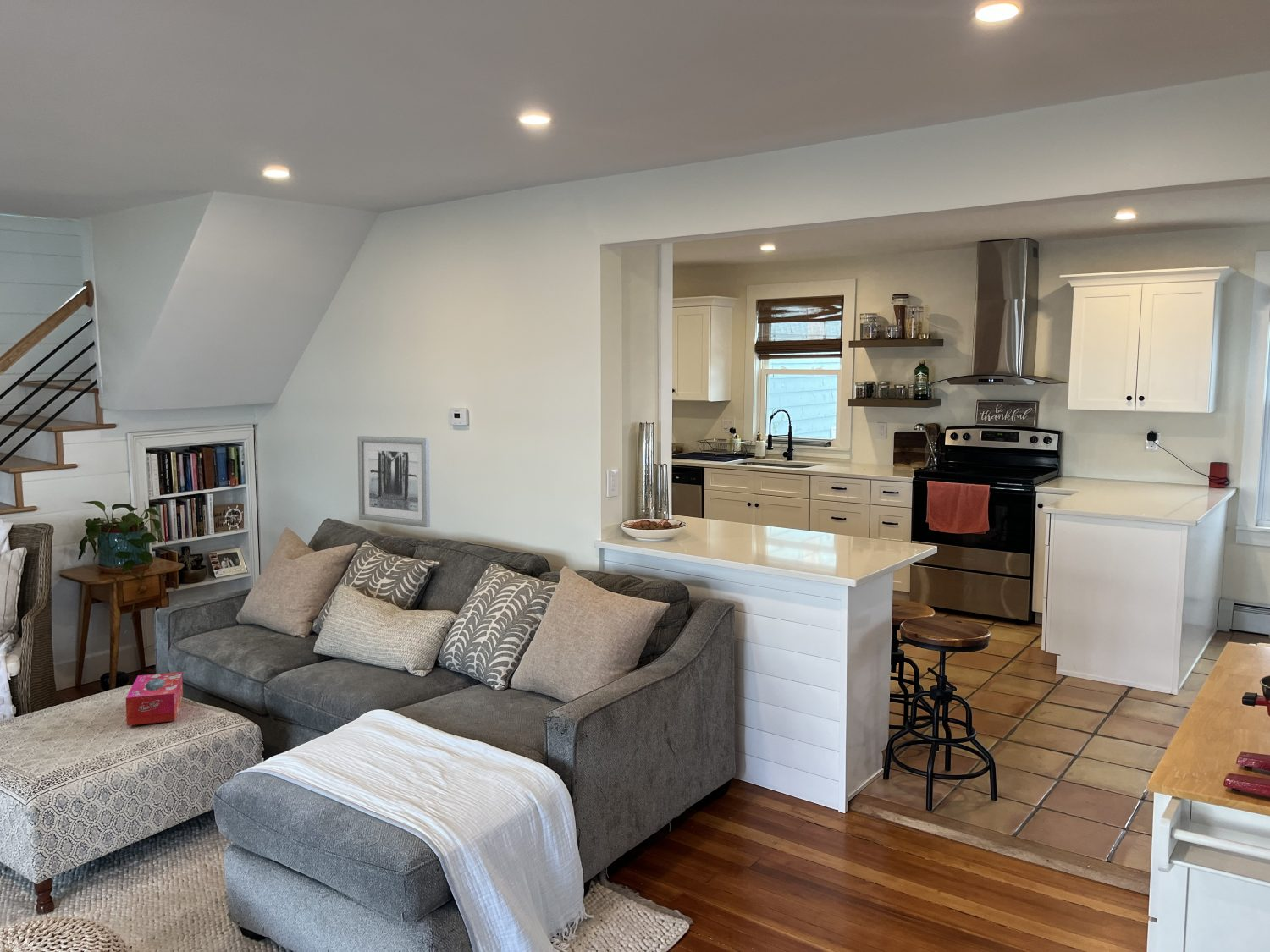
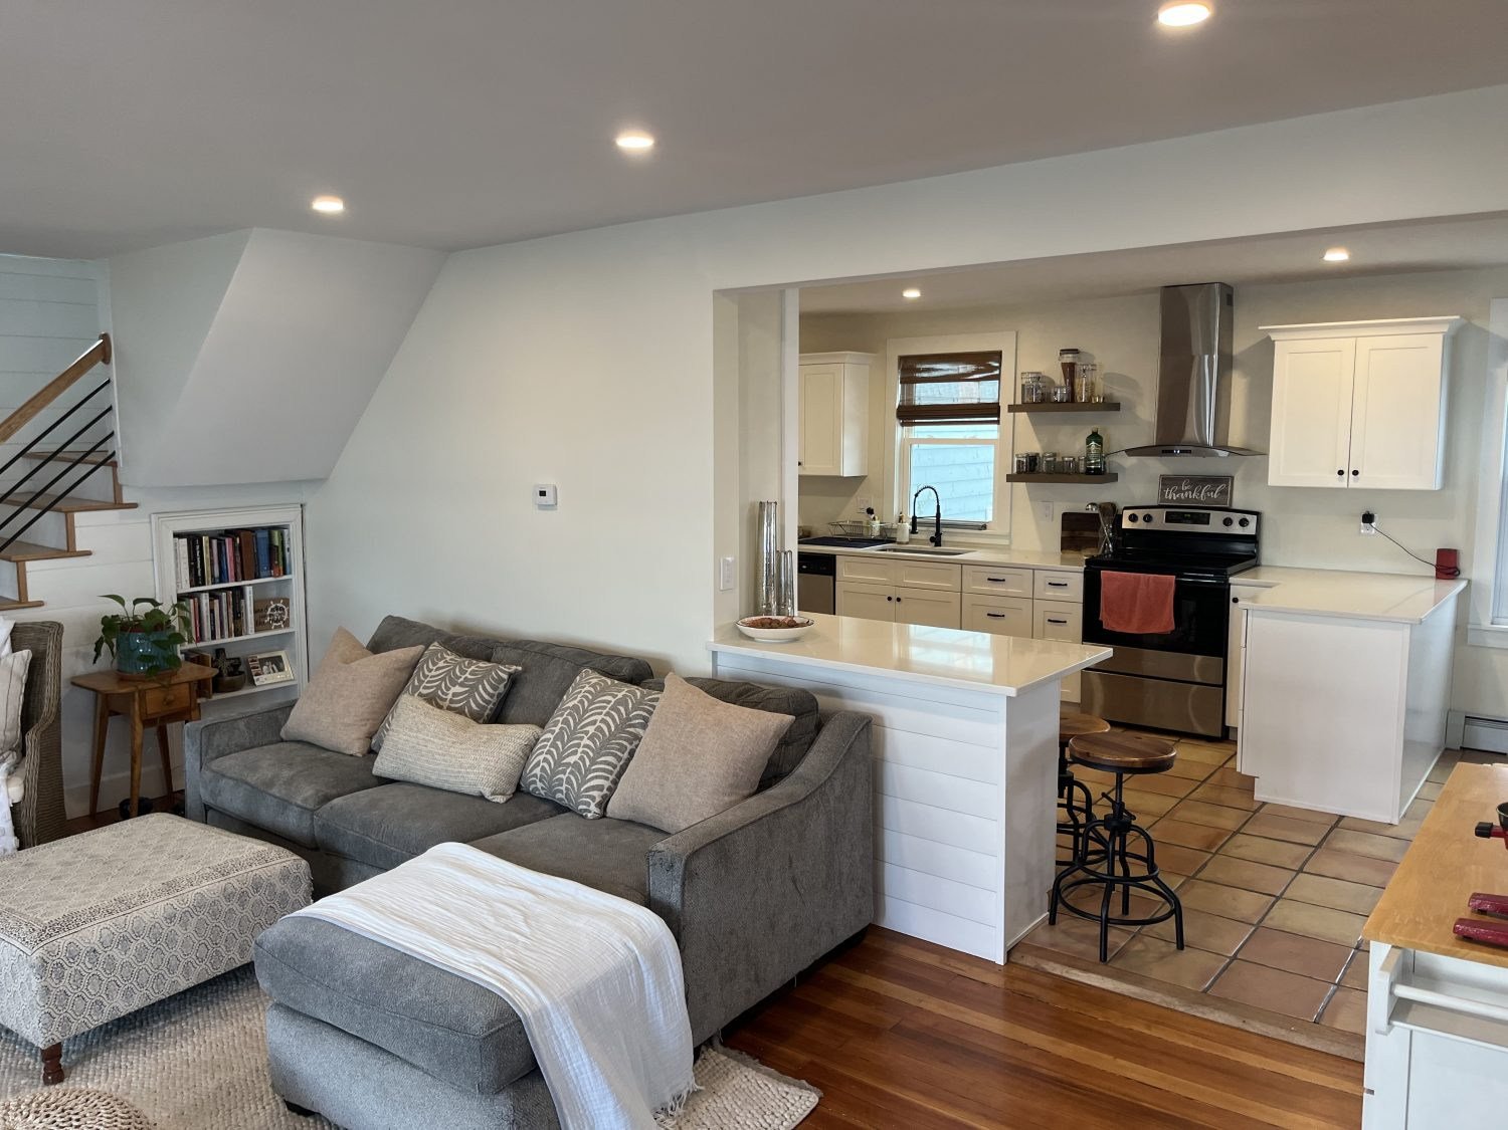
- tissue box [125,671,184,726]
- wall art [356,435,431,528]
